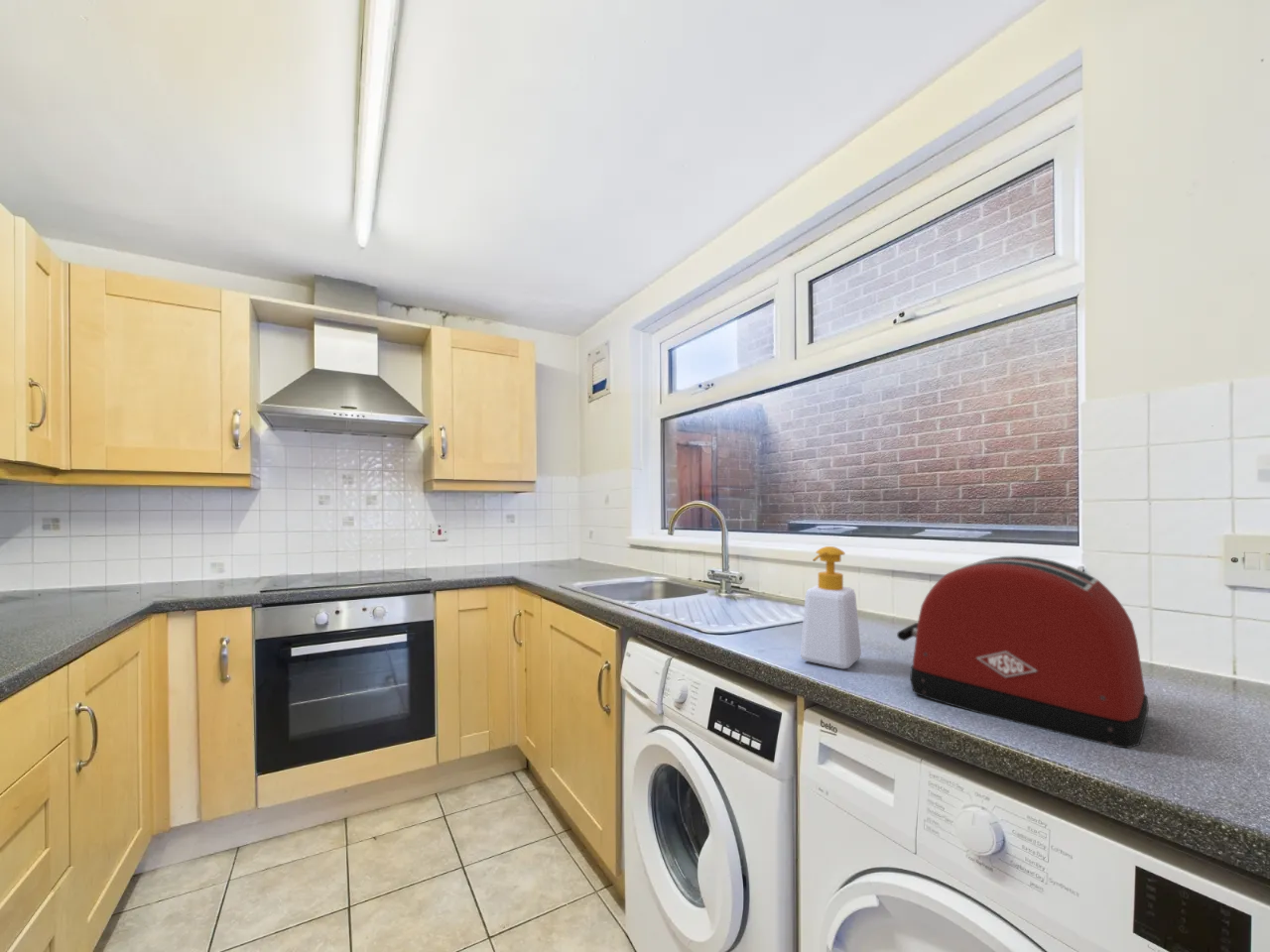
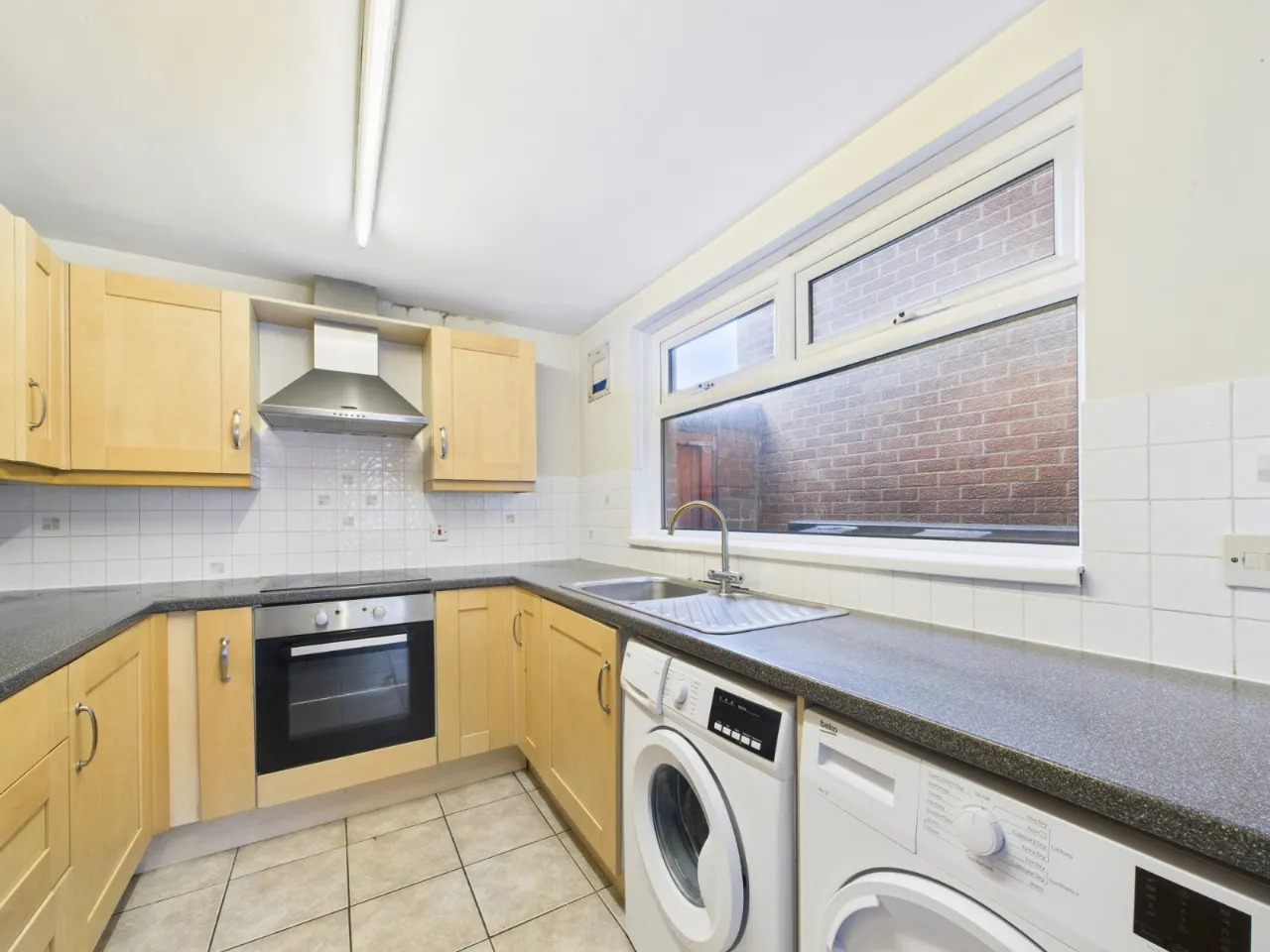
- soap bottle [800,545,862,669]
- toaster [896,555,1150,749]
